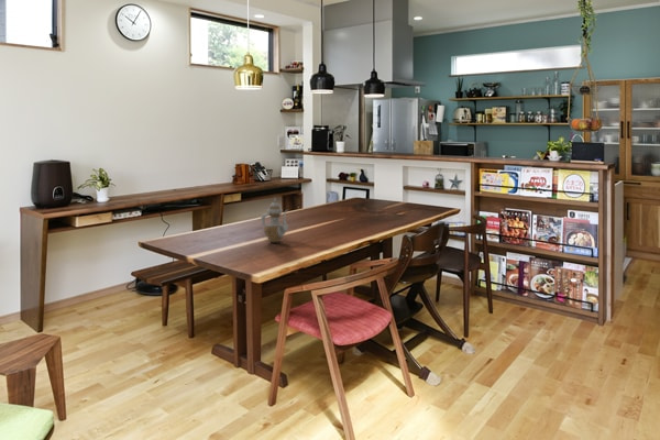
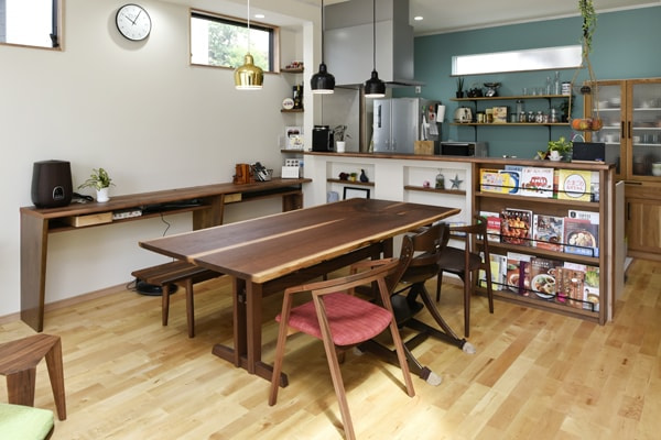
- teapot [260,197,289,243]
